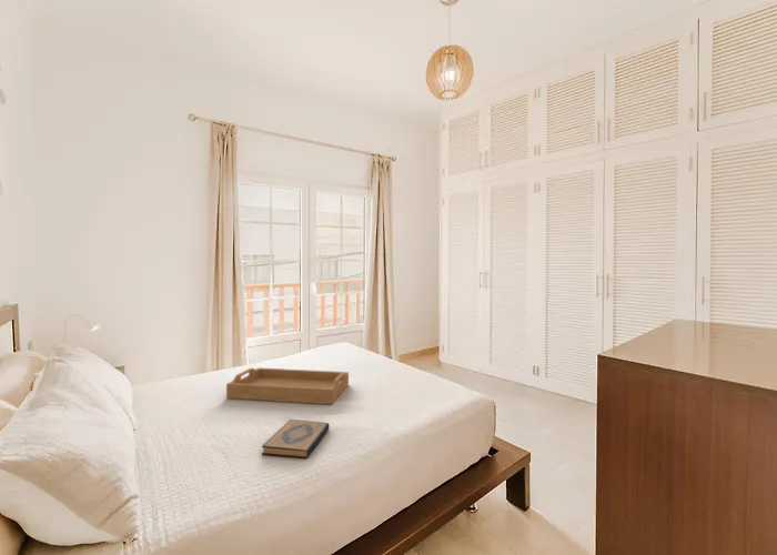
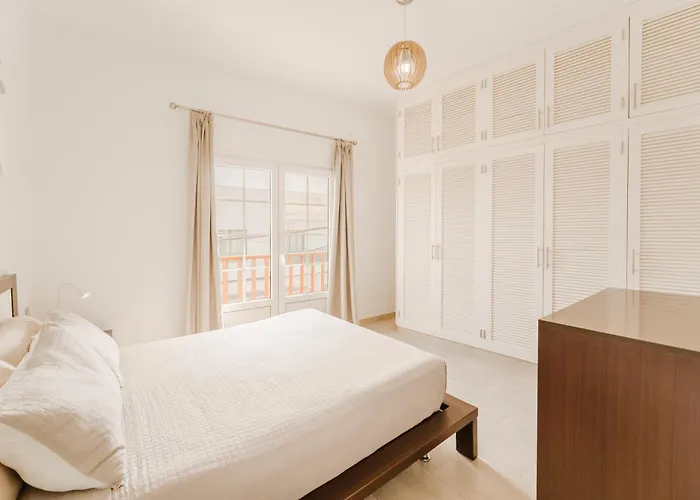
- serving tray [225,366,350,405]
- hardback book [261,418,331,460]
